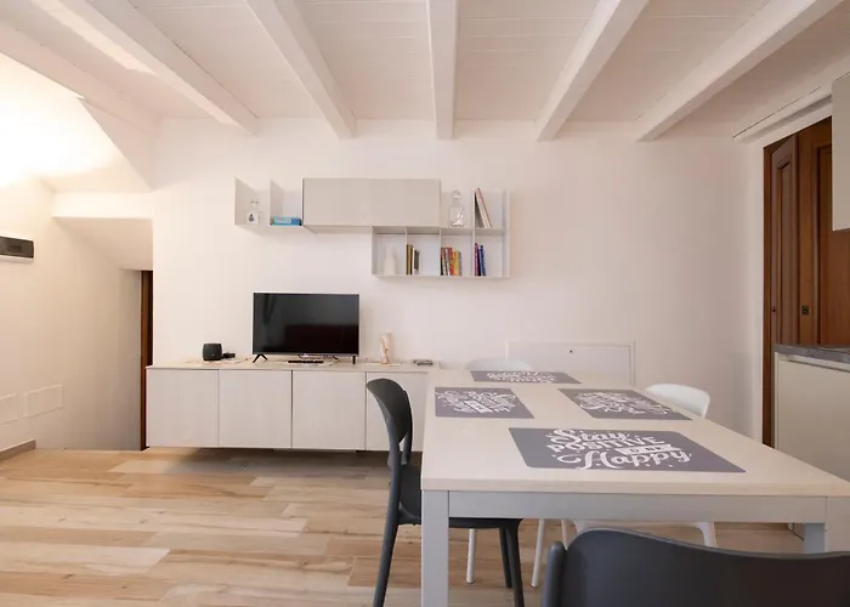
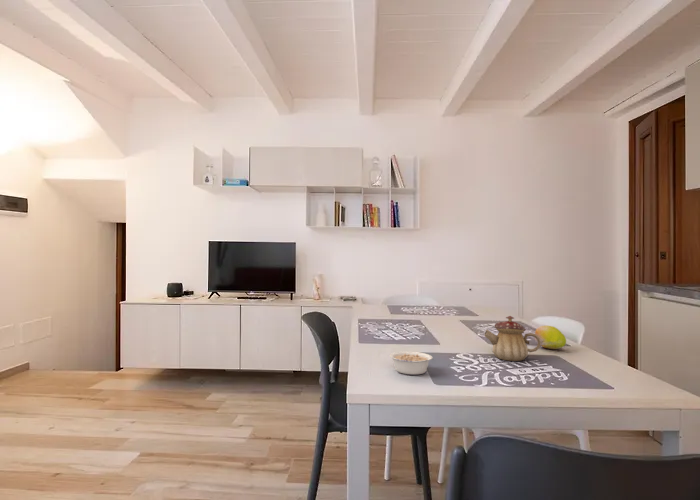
+ teapot [483,315,541,362]
+ legume [389,351,433,376]
+ fruit [534,325,567,350]
